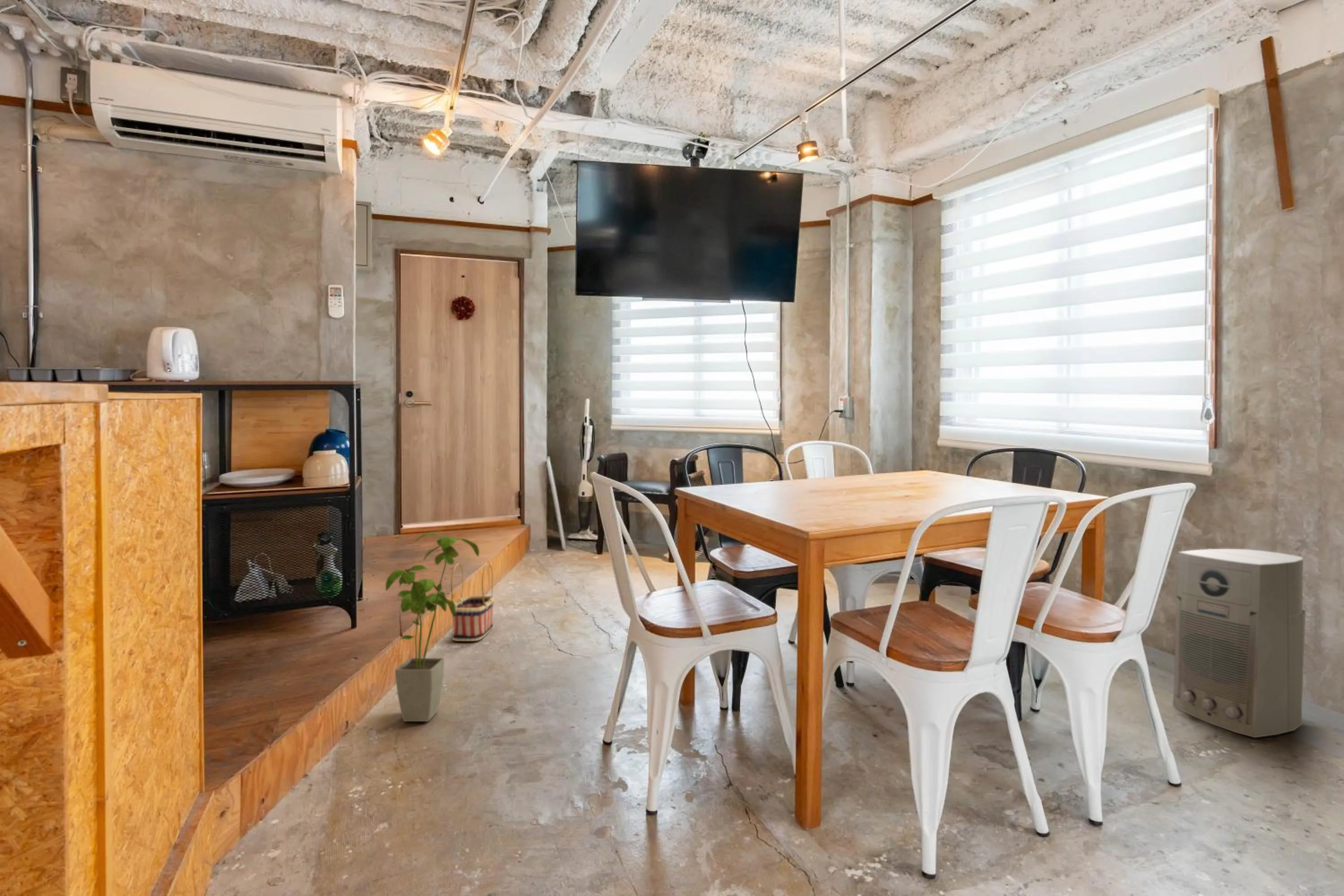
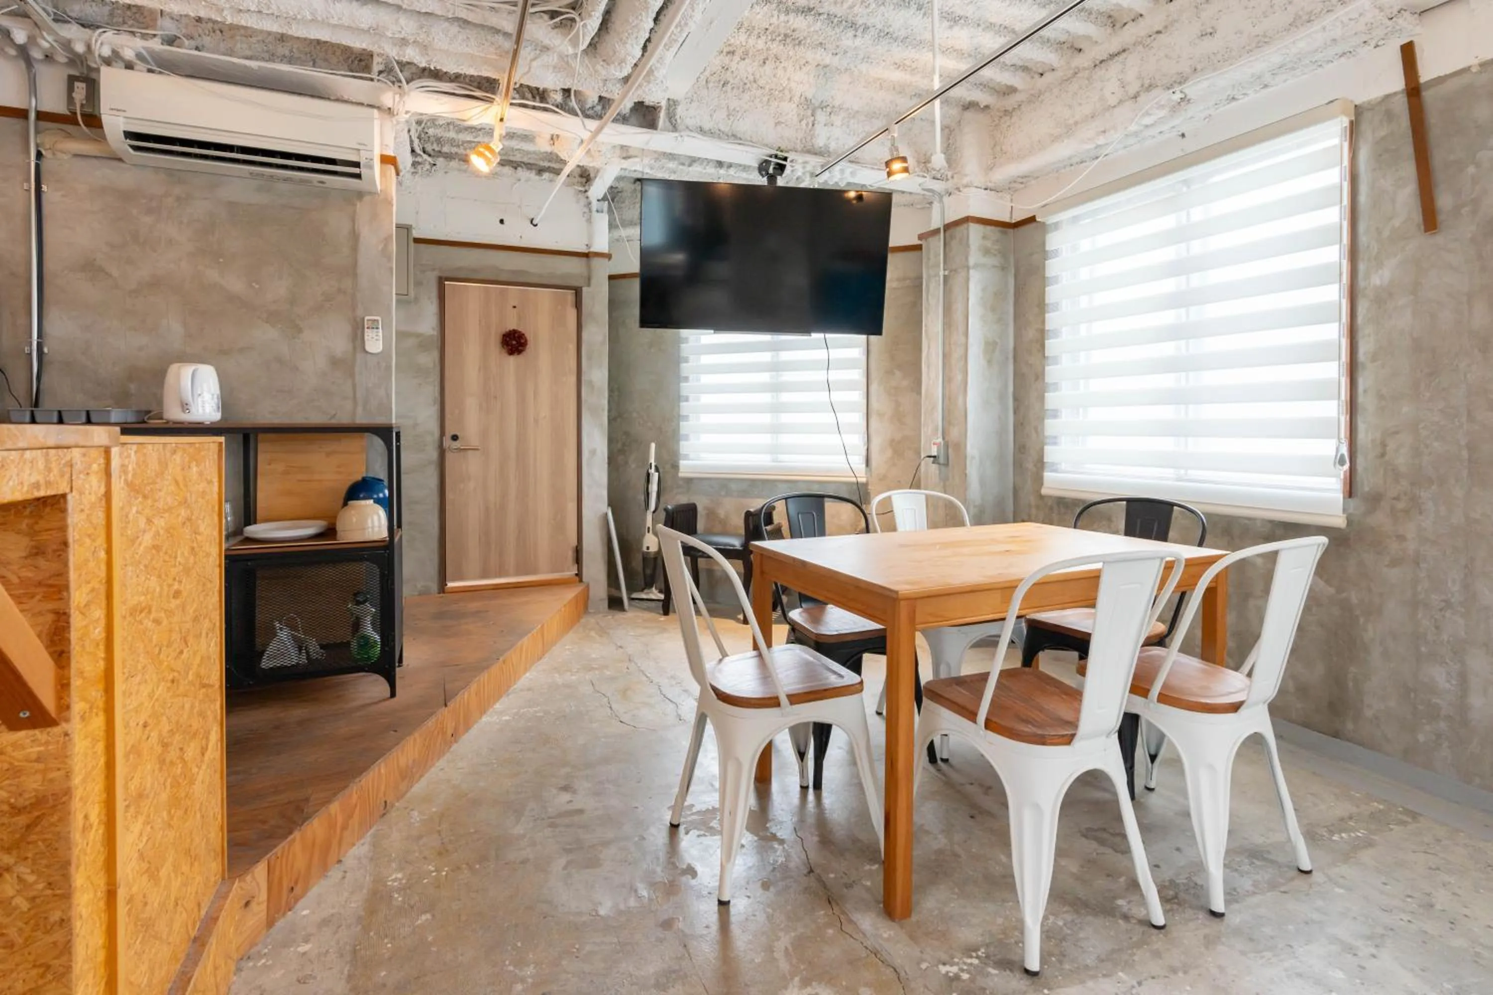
- air purifier [1172,548,1306,738]
- house plant [385,533,480,722]
- basket [450,563,494,642]
